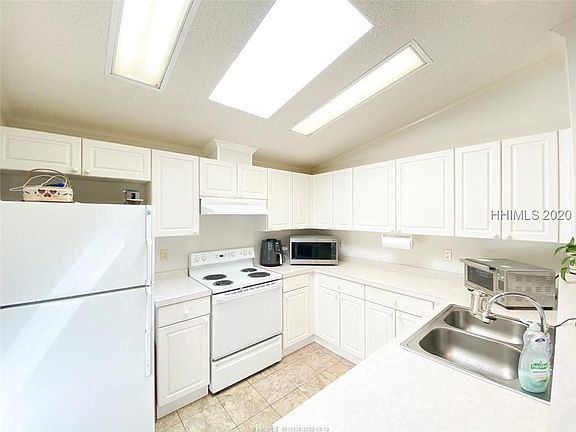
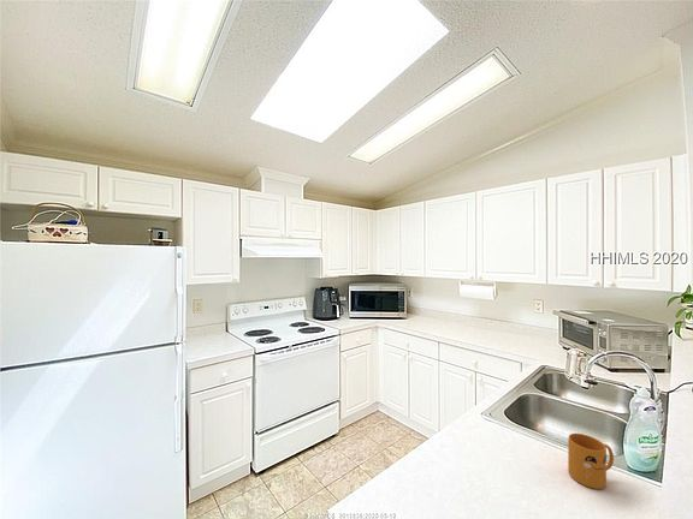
+ mug [567,432,615,490]
